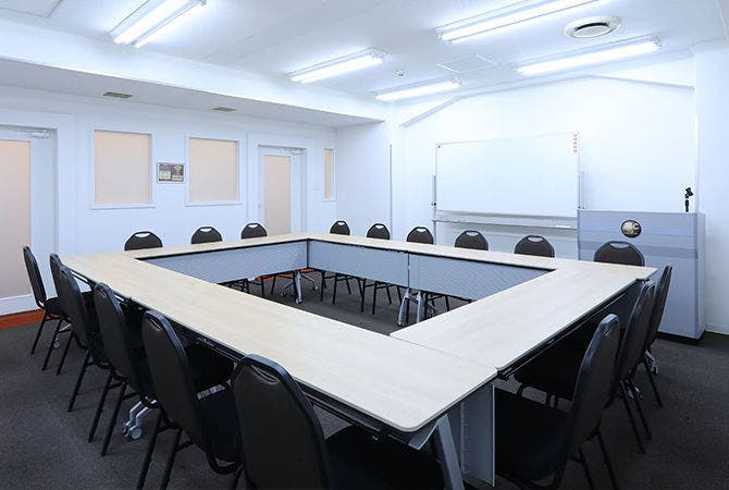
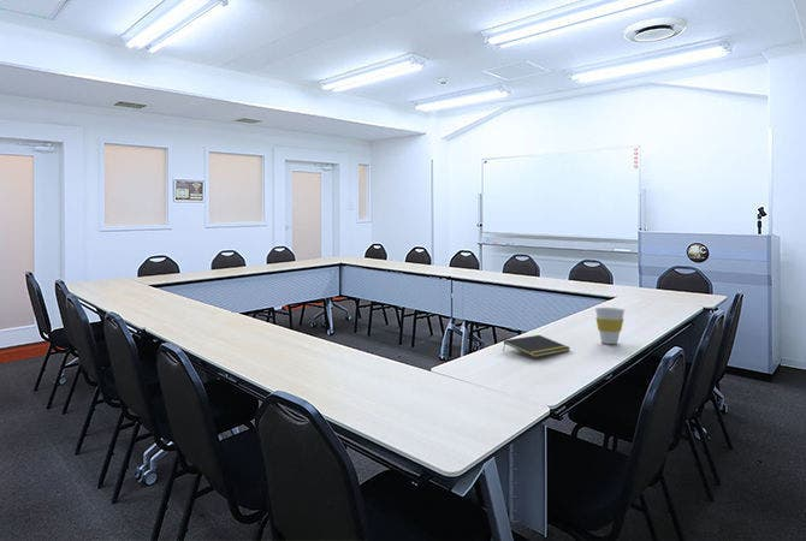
+ cup [594,307,626,345]
+ notepad [502,334,571,358]
